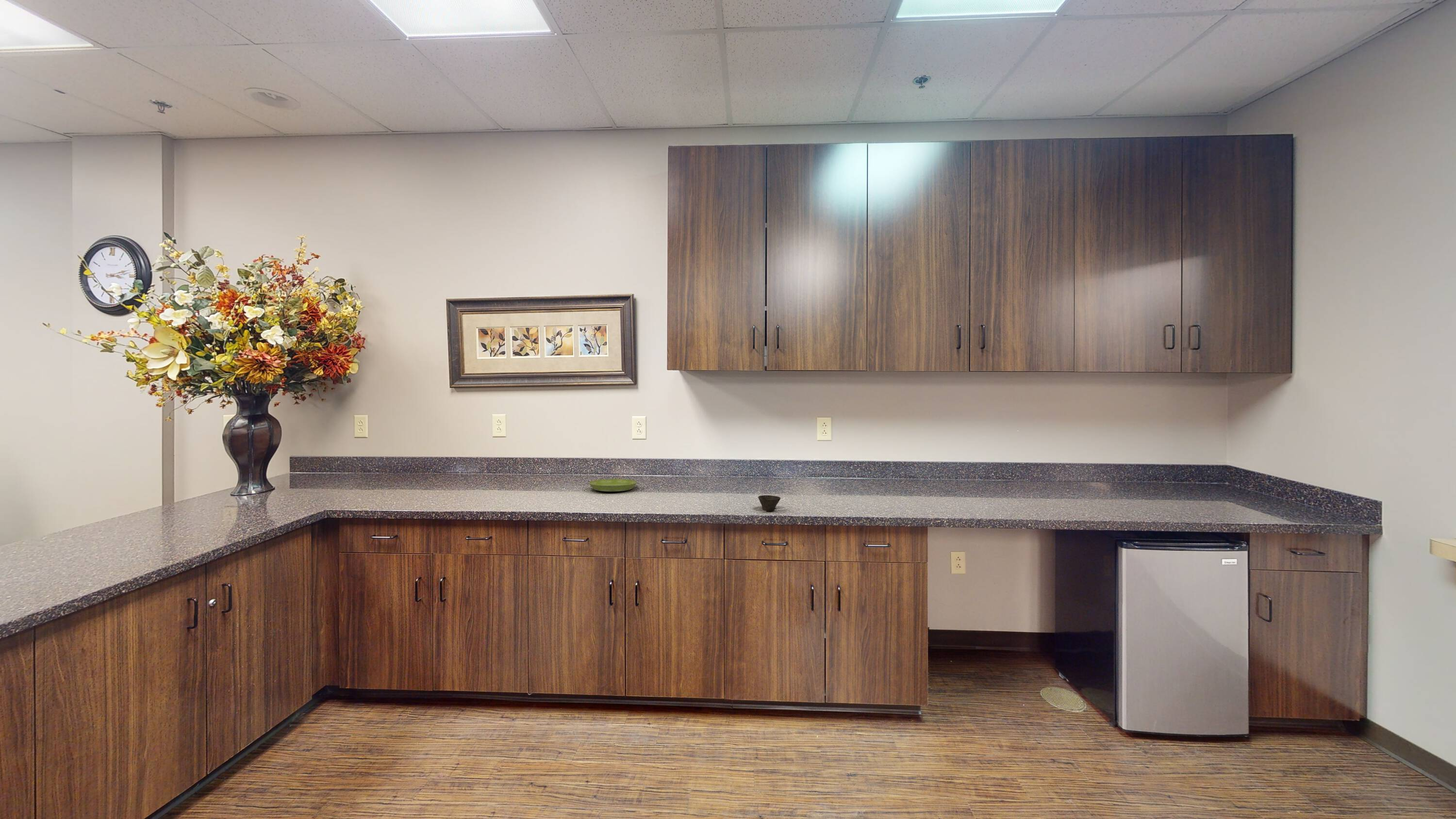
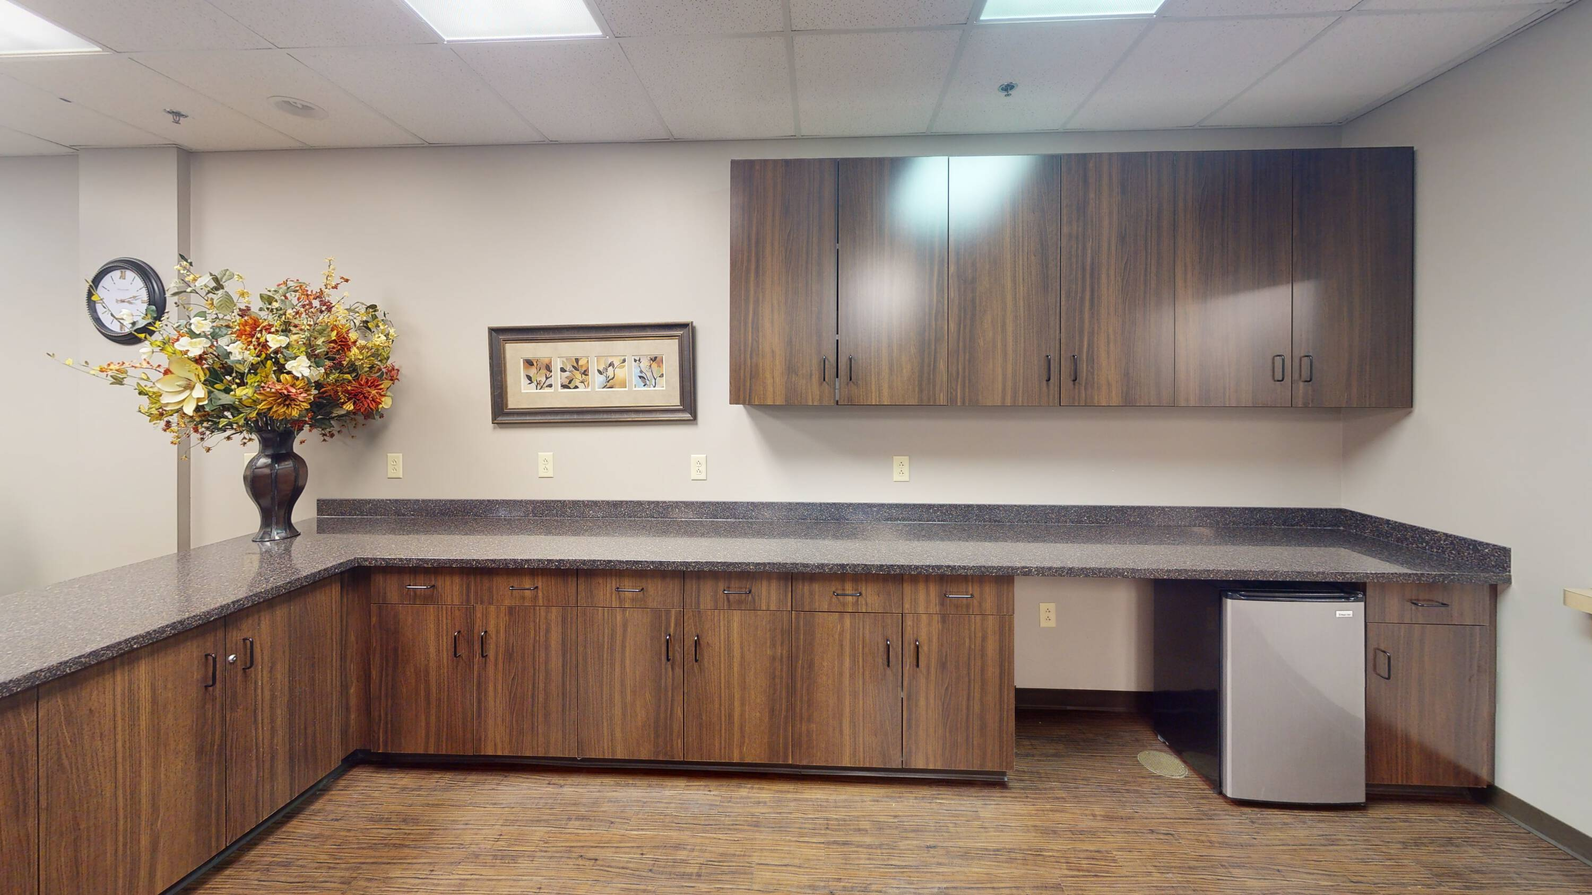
- cup [758,495,781,511]
- saucer [588,478,638,492]
